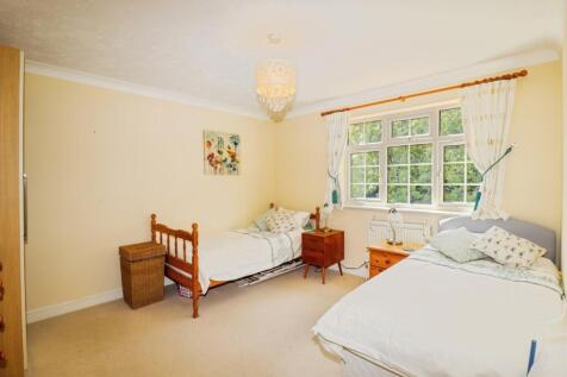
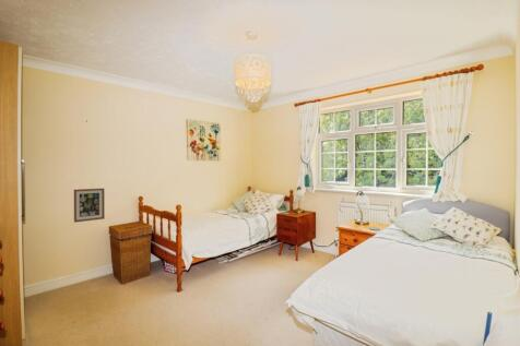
+ wall art [73,188,106,224]
